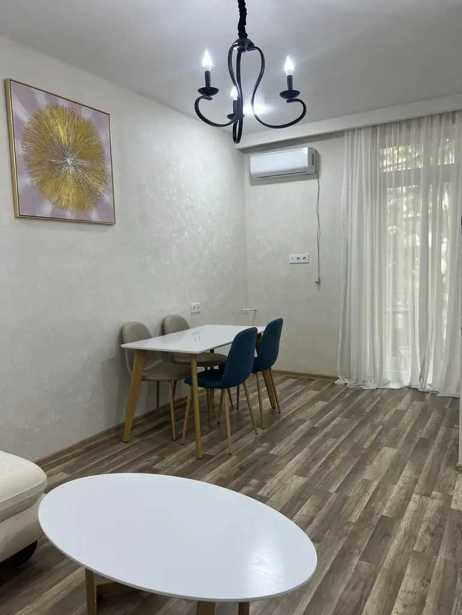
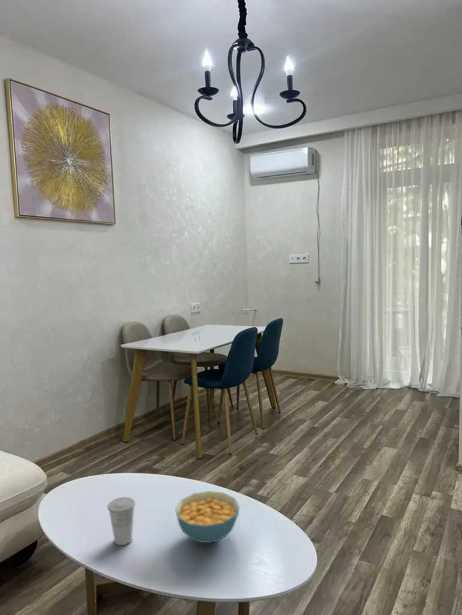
+ cup [106,496,136,546]
+ cereal bowl [174,490,241,544]
